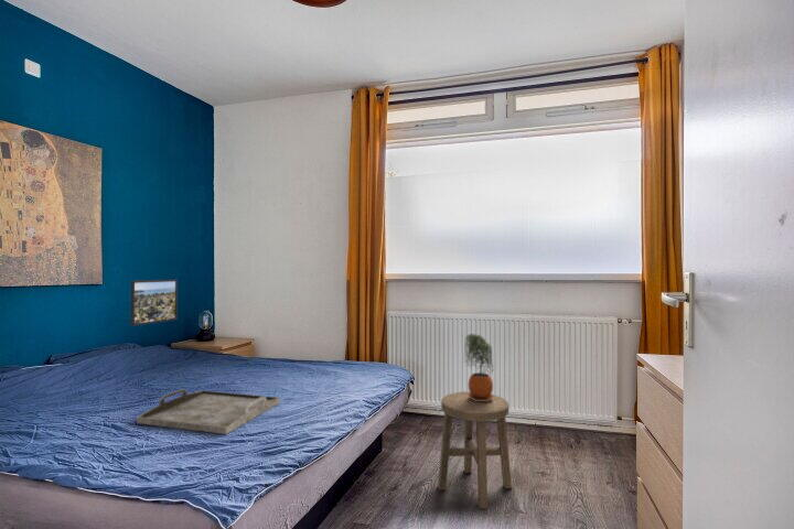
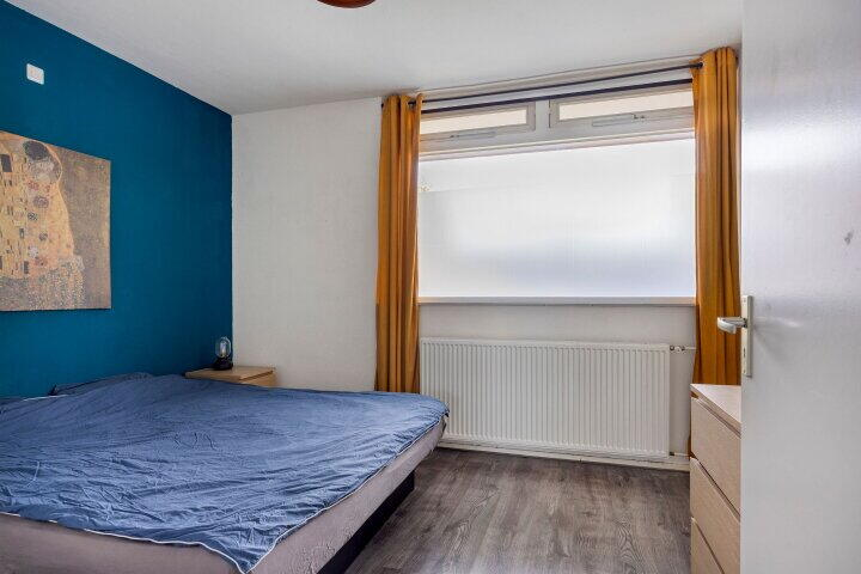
- stool [437,391,513,509]
- serving tray [136,388,281,435]
- potted plant [462,333,495,401]
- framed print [130,278,179,327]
